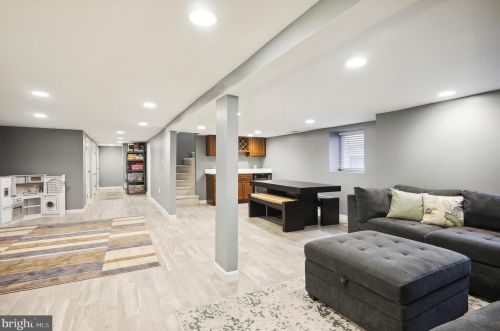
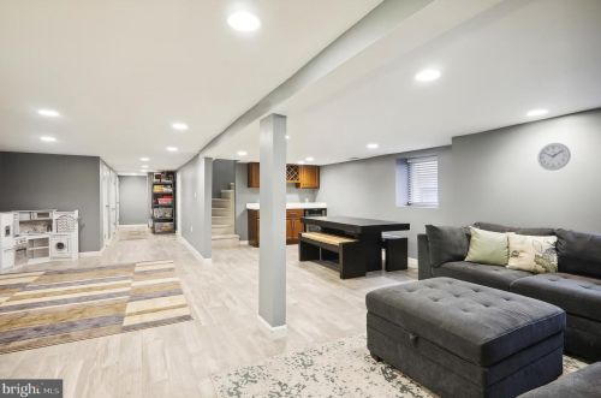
+ wall clock [536,142,572,172]
